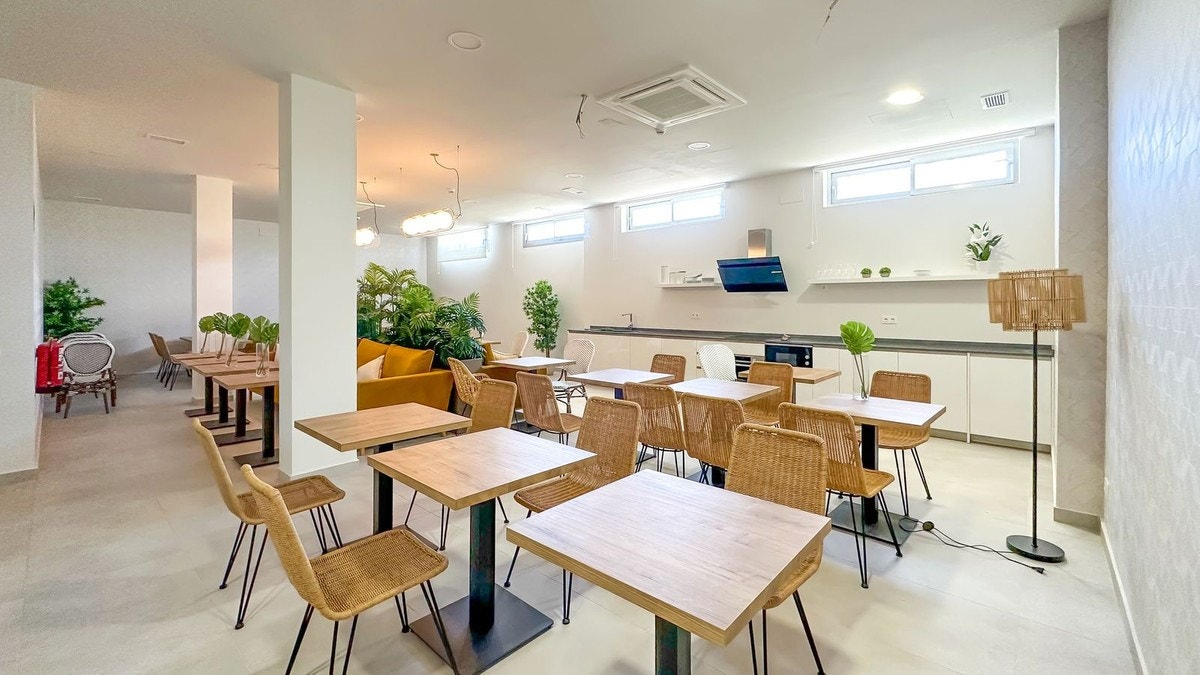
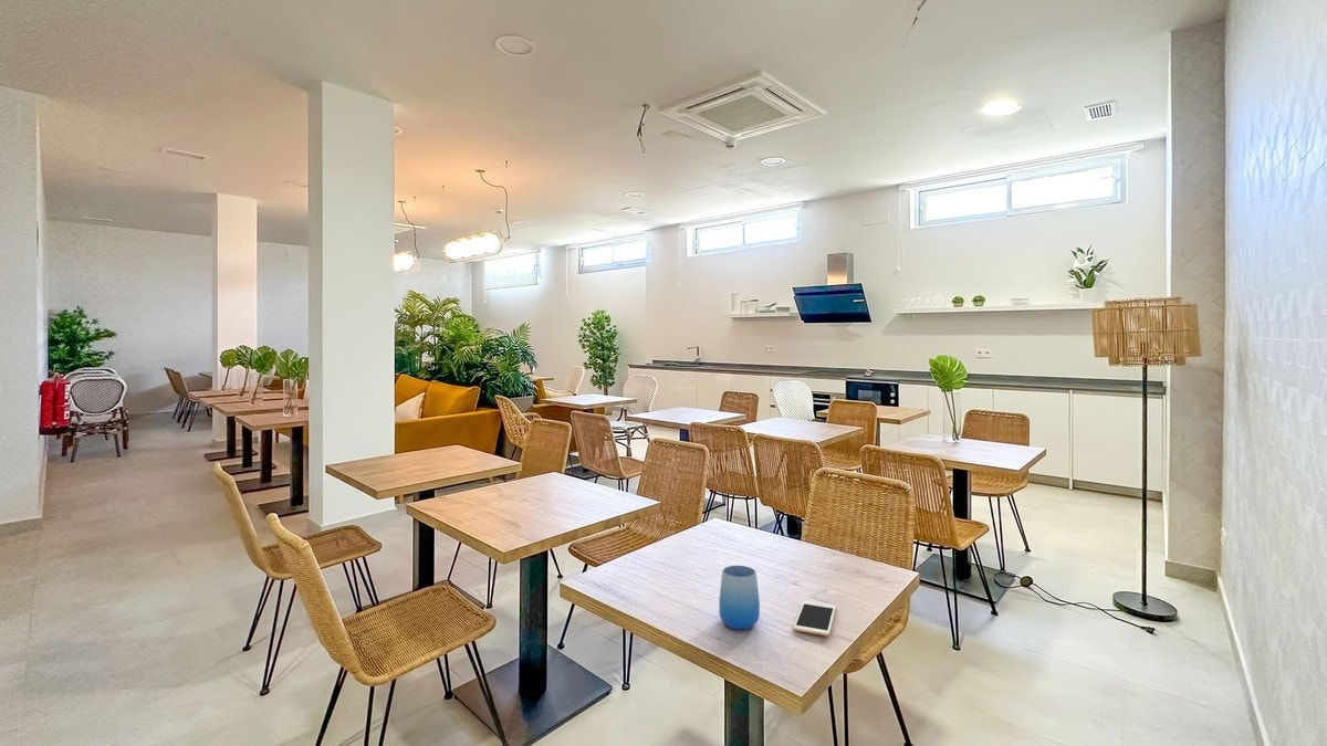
+ cell phone [792,600,837,637]
+ cup [718,565,761,631]
